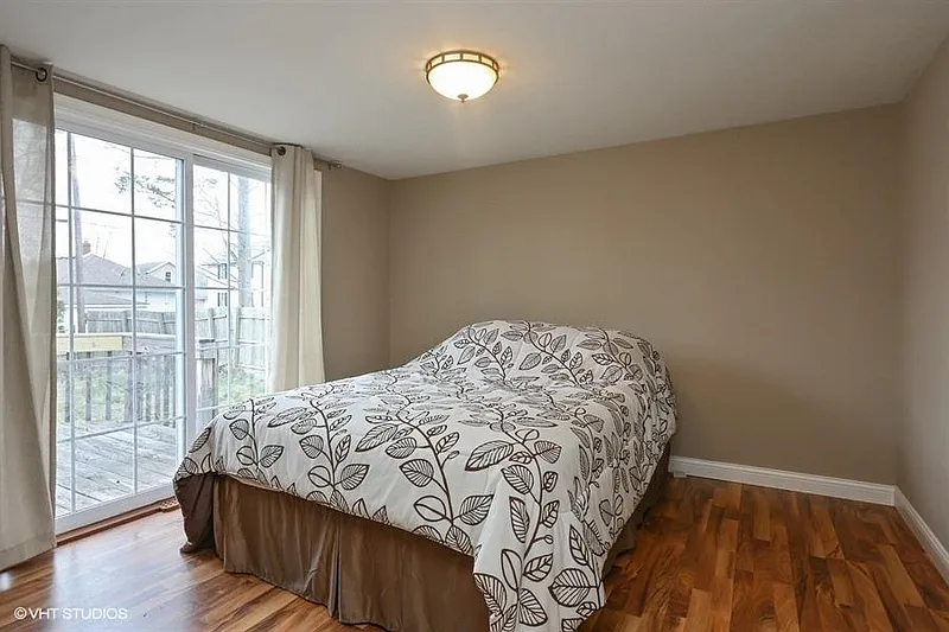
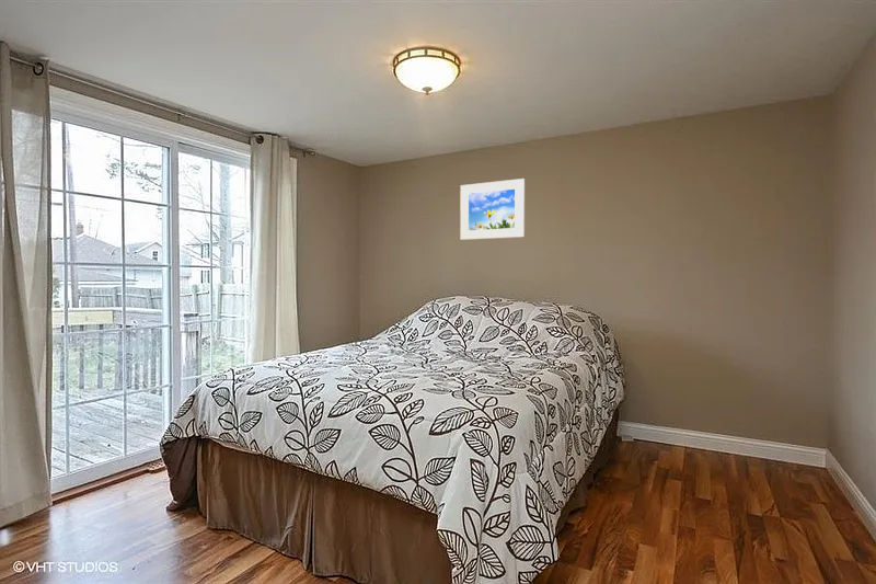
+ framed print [459,178,526,241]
